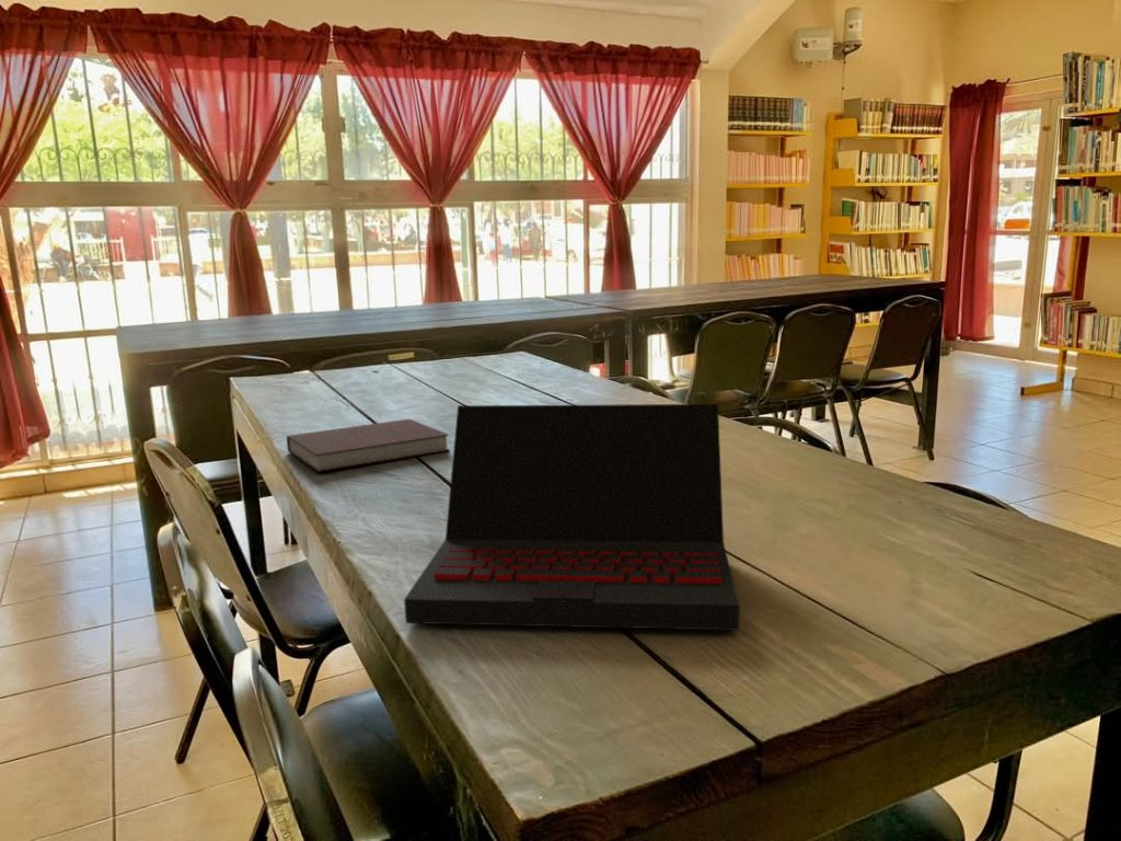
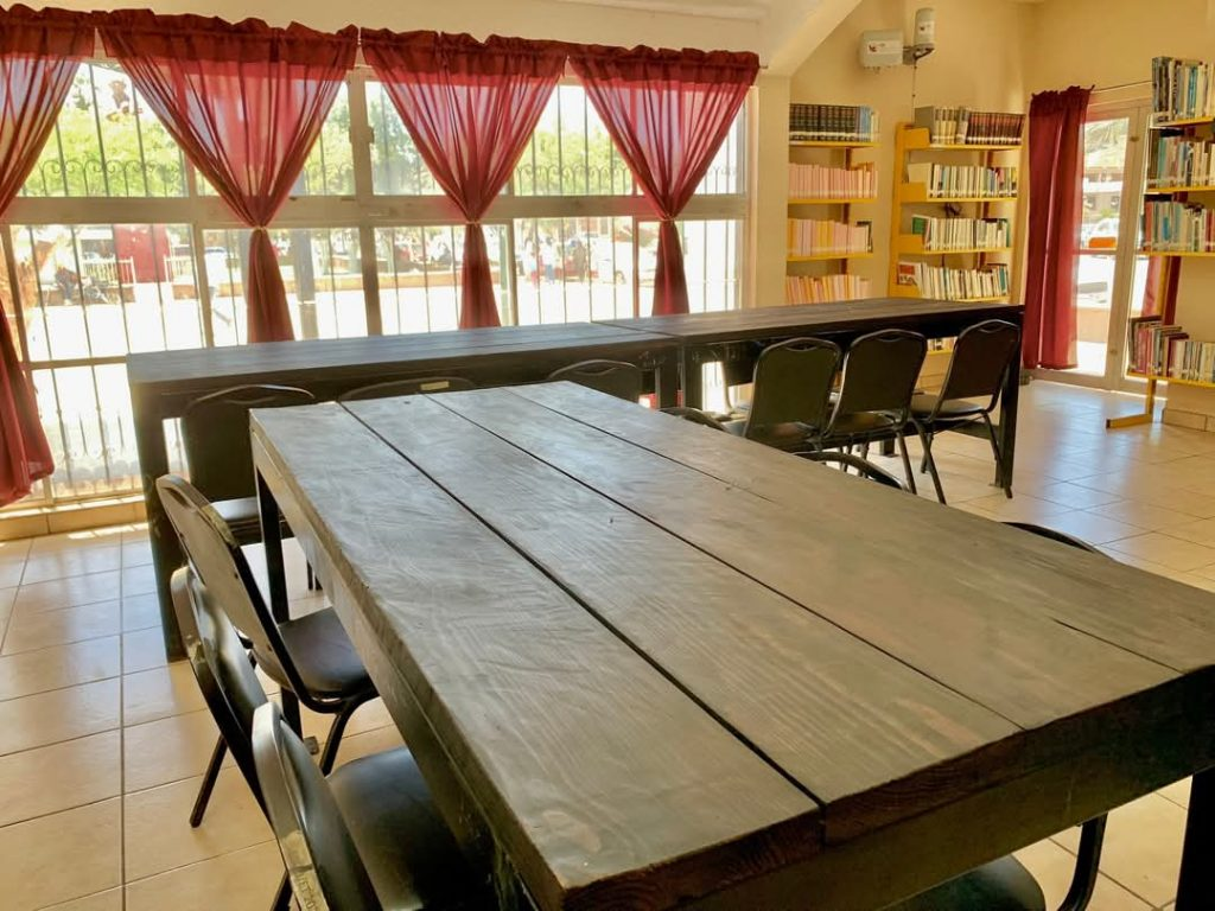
- laptop [403,403,740,632]
- notebook [286,418,451,473]
